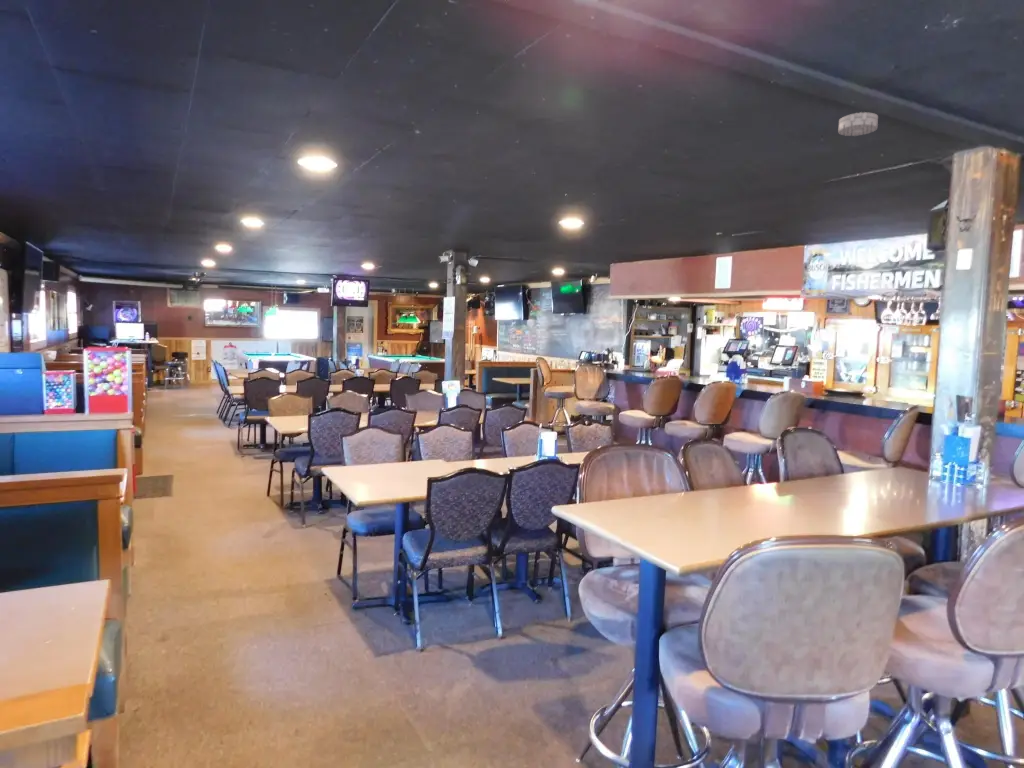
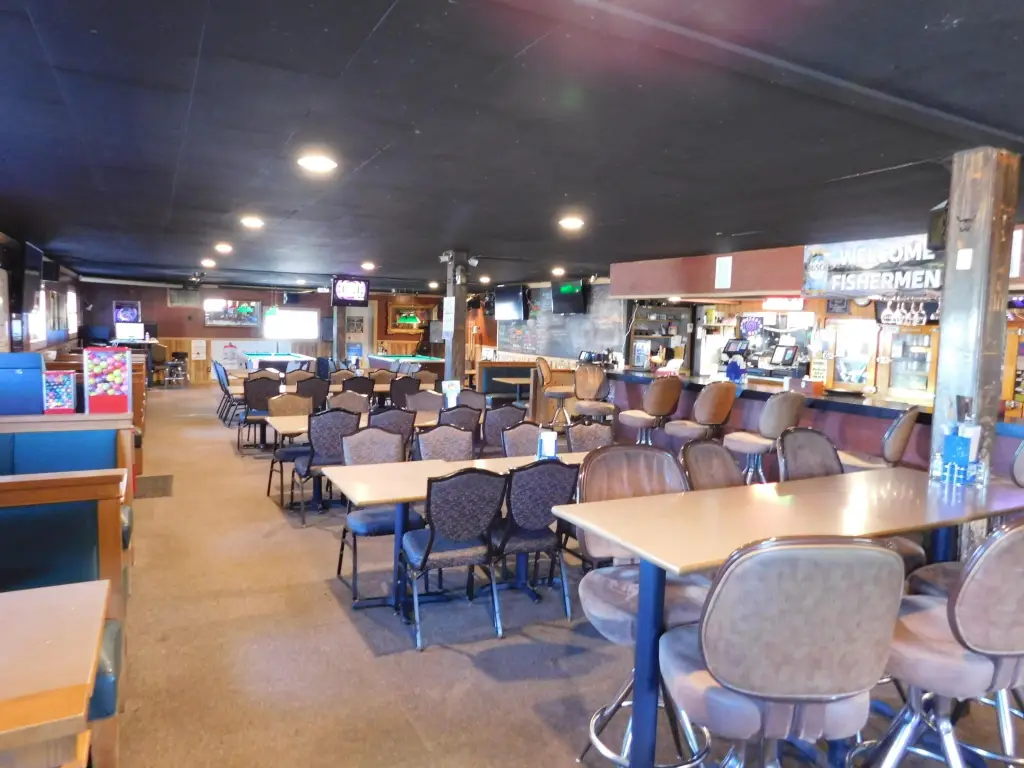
- smoke detector [837,111,879,137]
